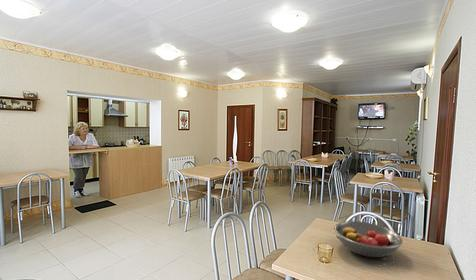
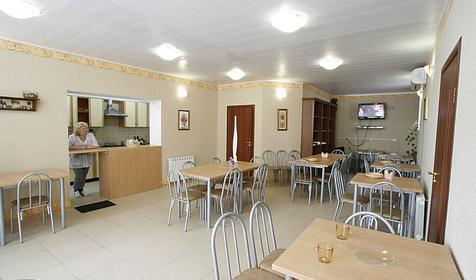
- fruit bowl [333,220,404,258]
